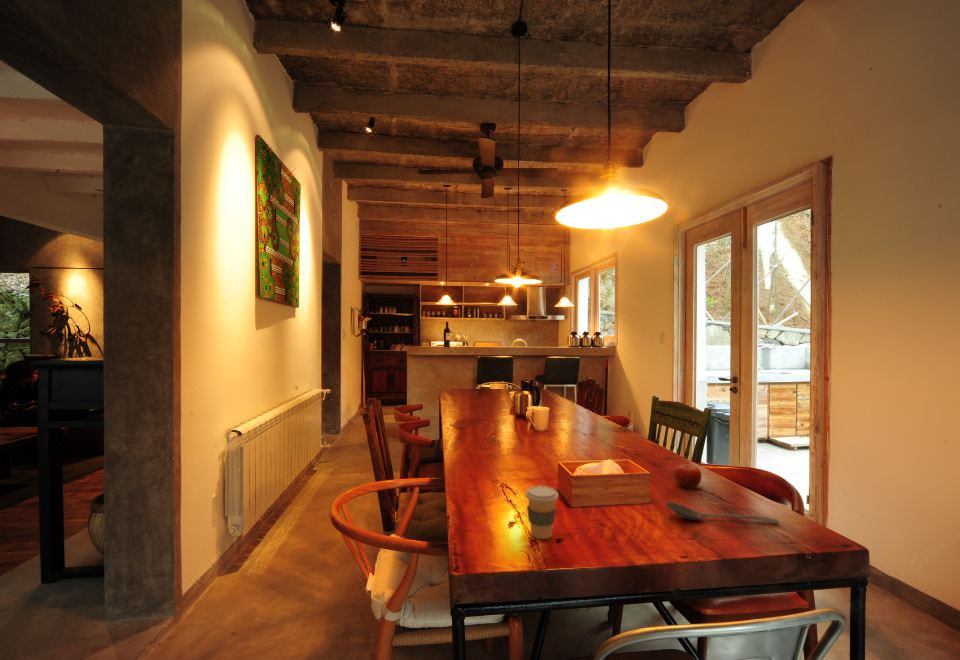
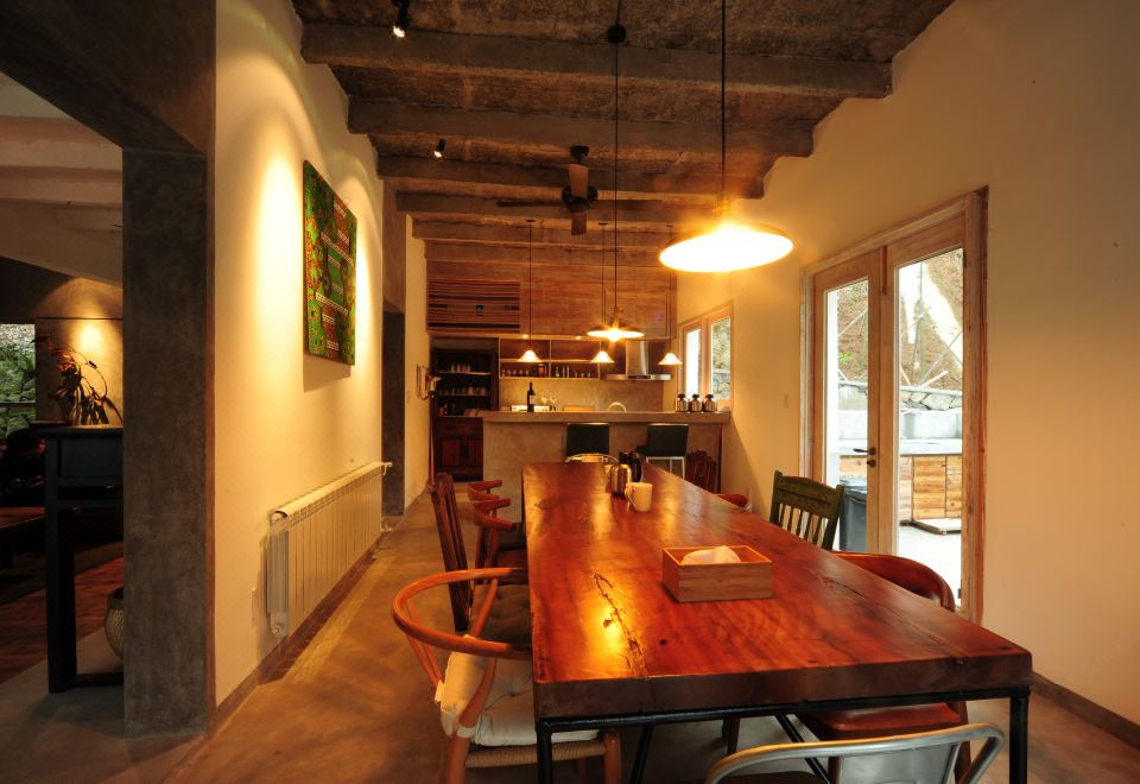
- fruit [673,463,703,489]
- stirrer [664,500,780,524]
- coffee cup [524,485,559,540]
